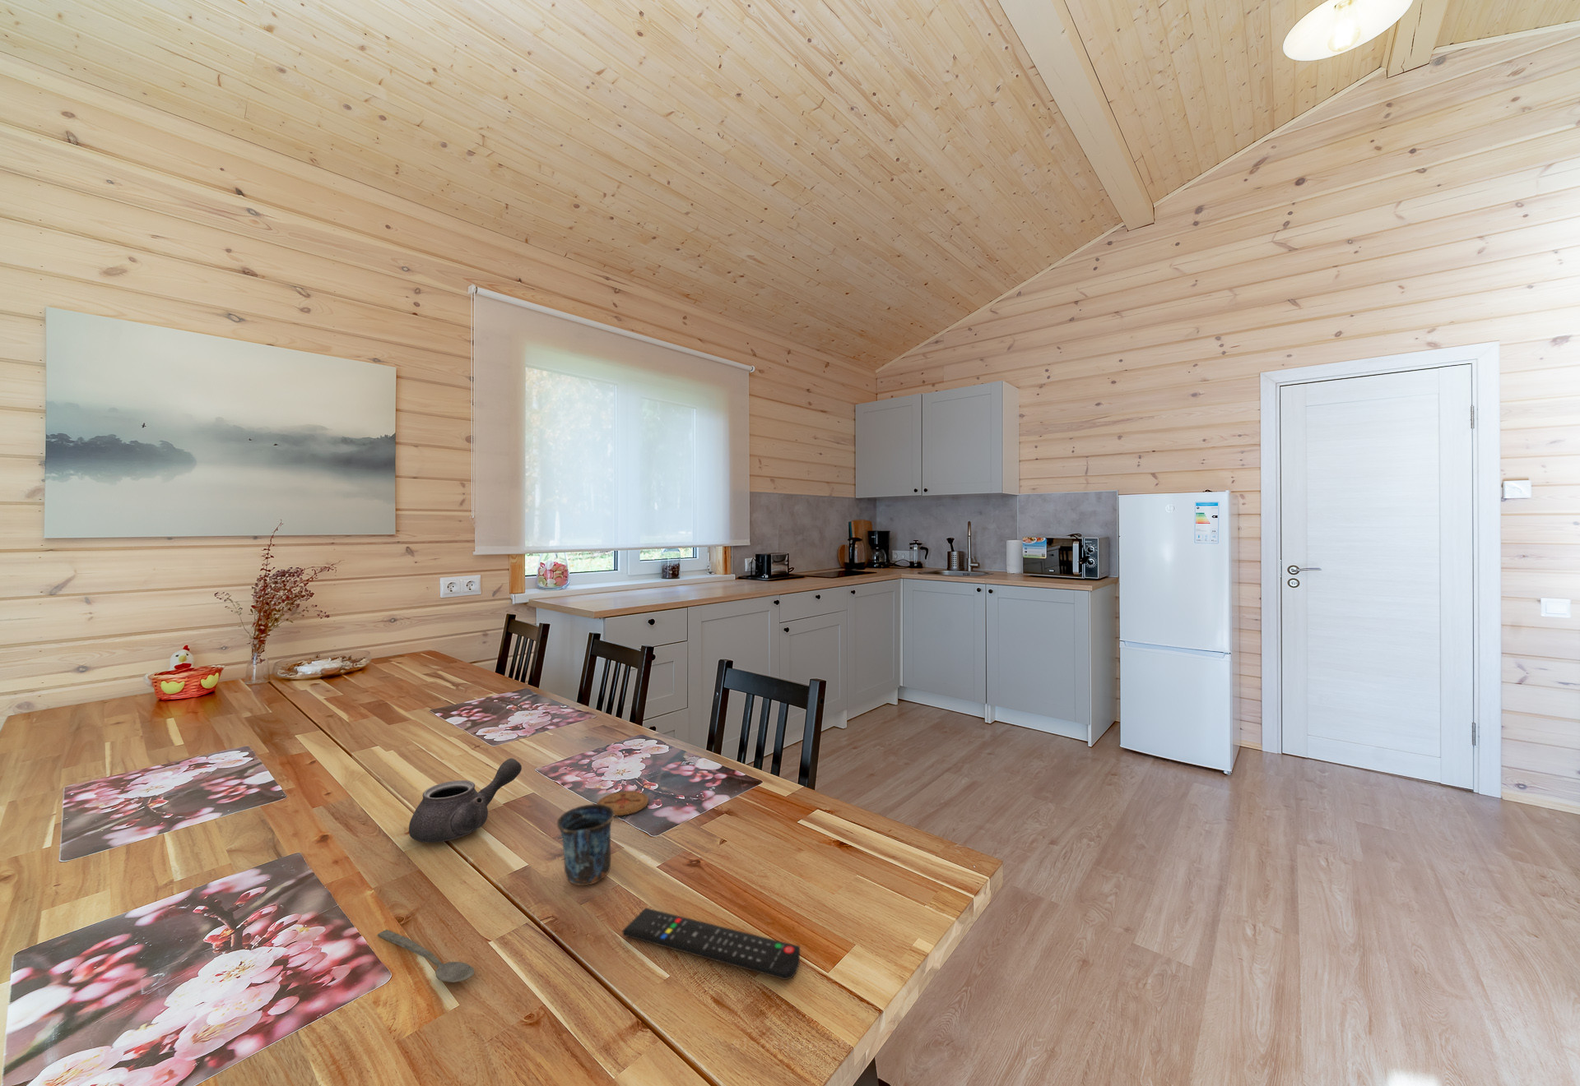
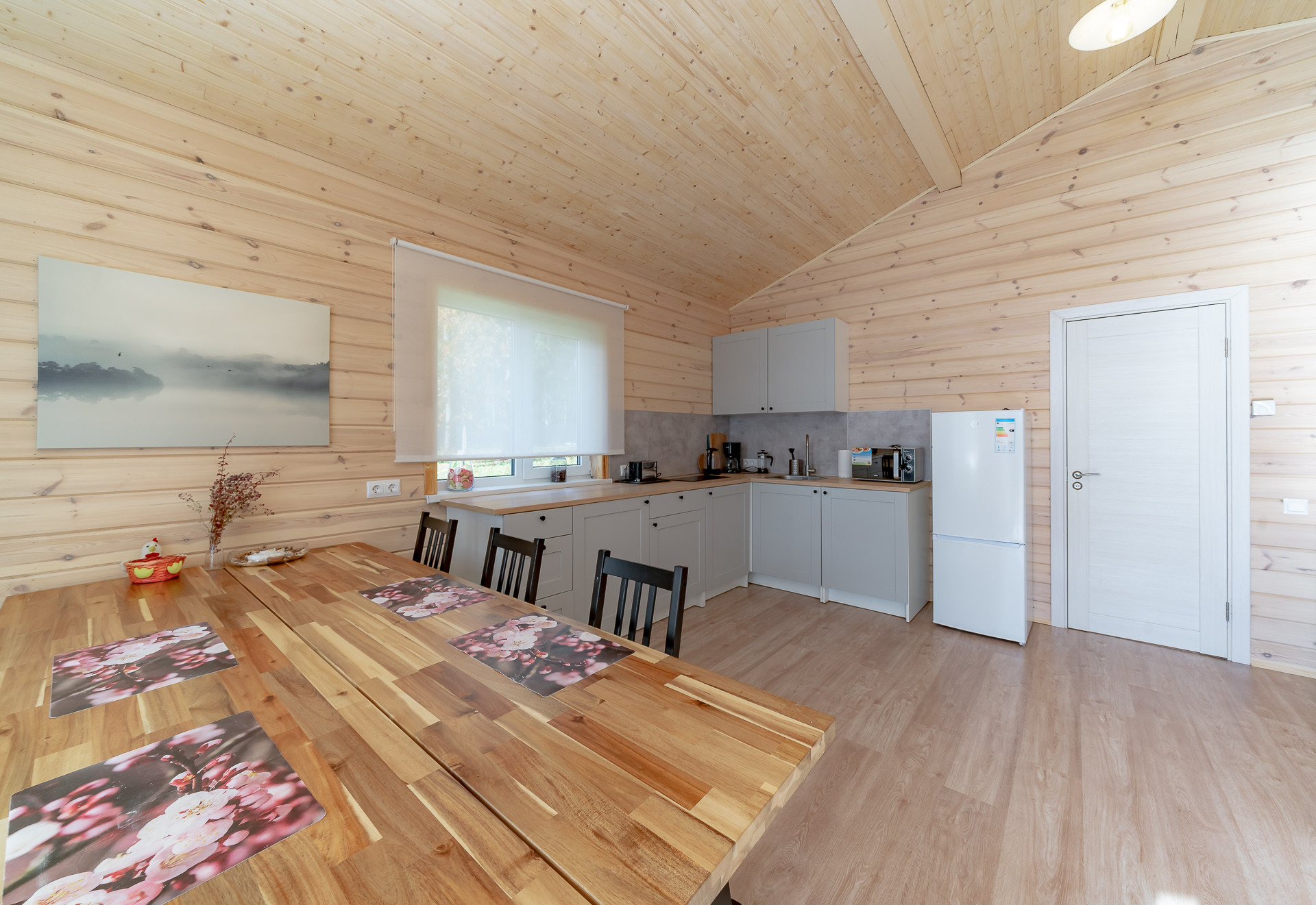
- mug [556,803,615,887]
- spoon [377,929,474,983]
- teapot [408,757,522,844]
- remote control [622,907,801,980]
- coaster [596,790,650,816]
